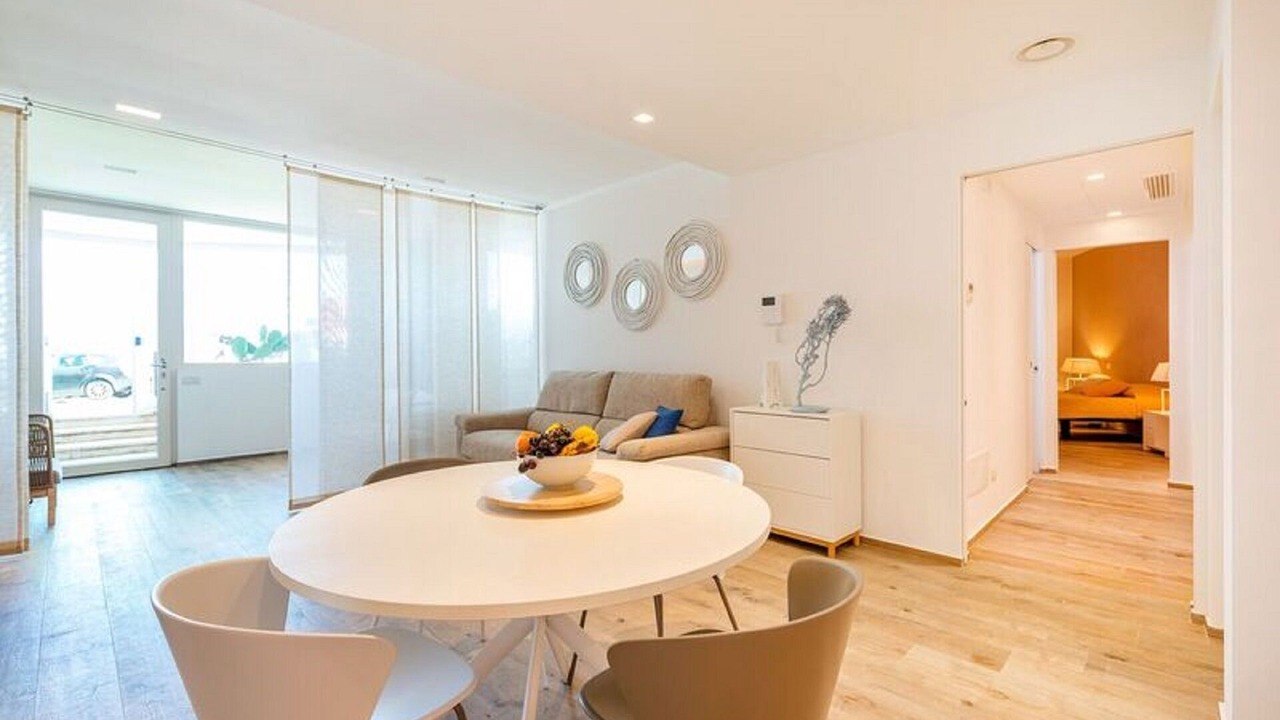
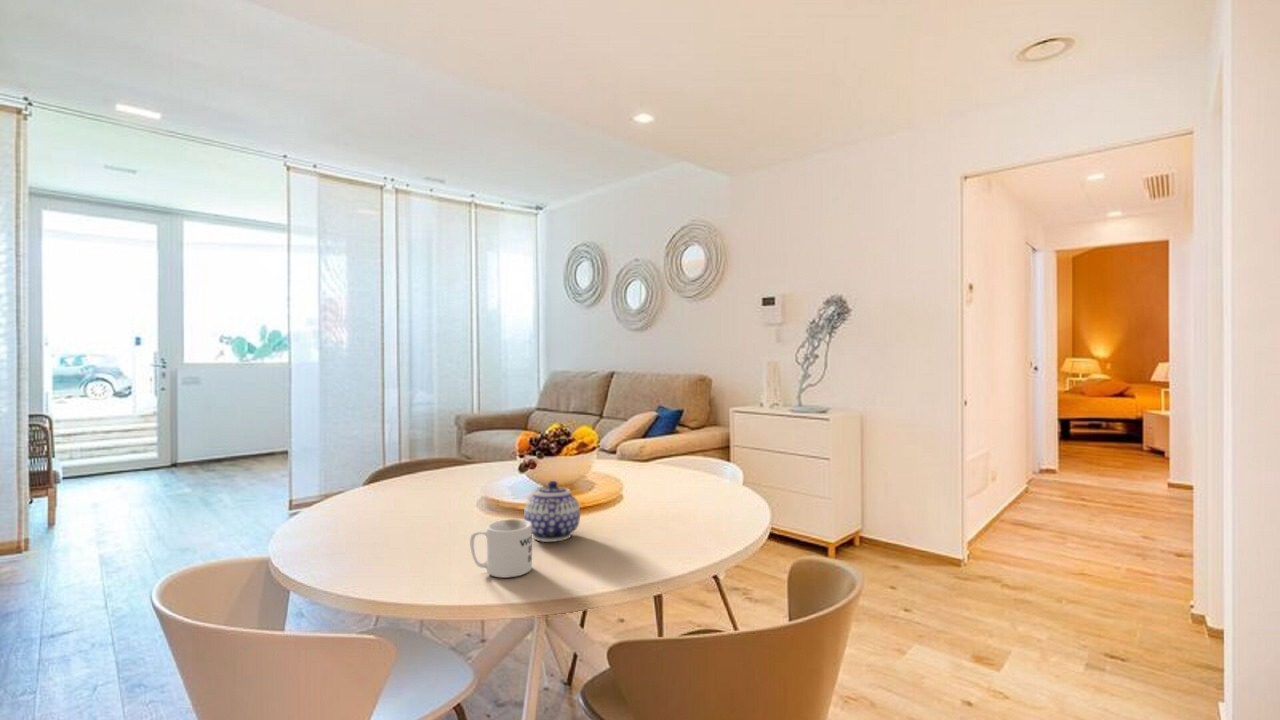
+ mug [469,518,533,579]
+ teapot [523,480,581,543]
